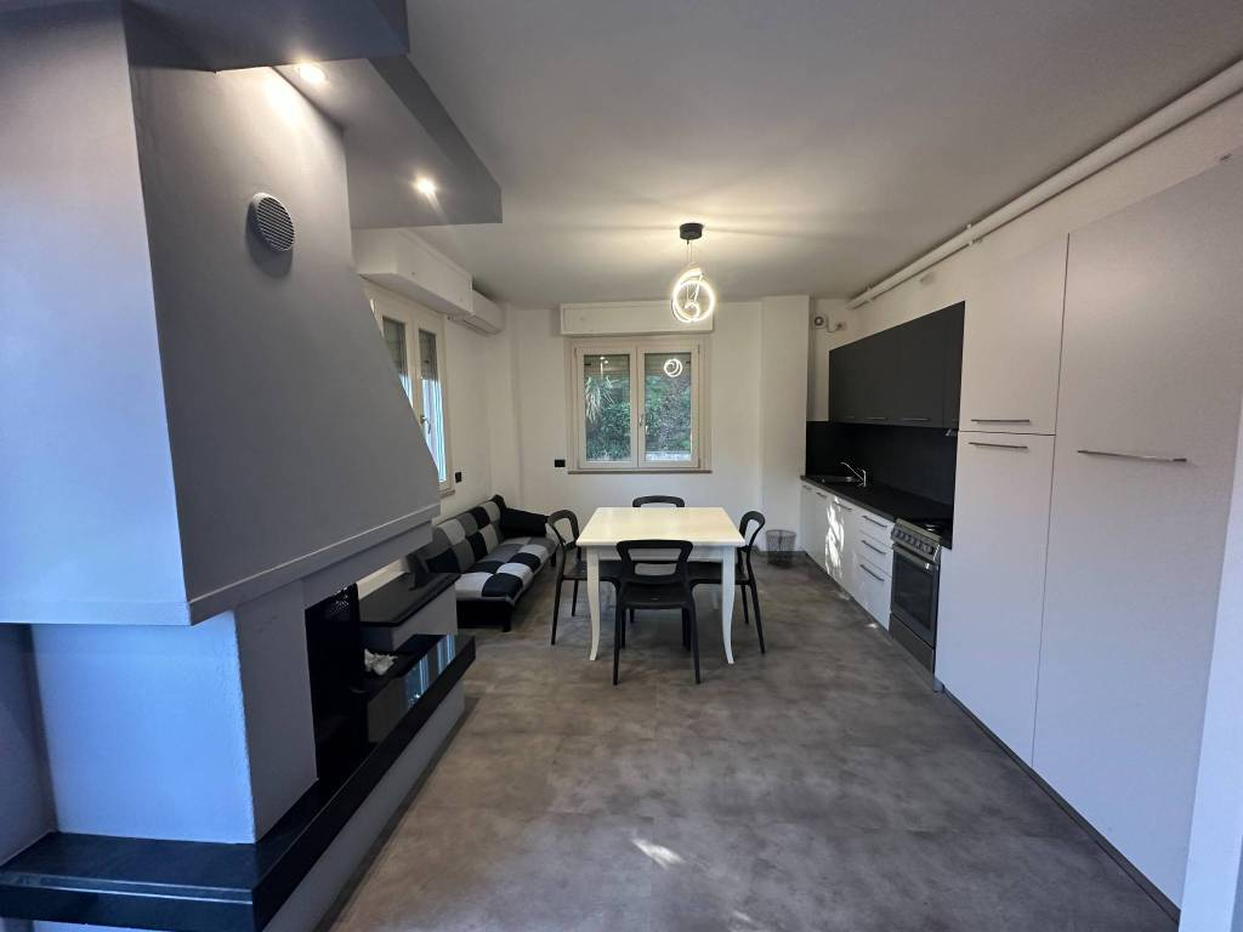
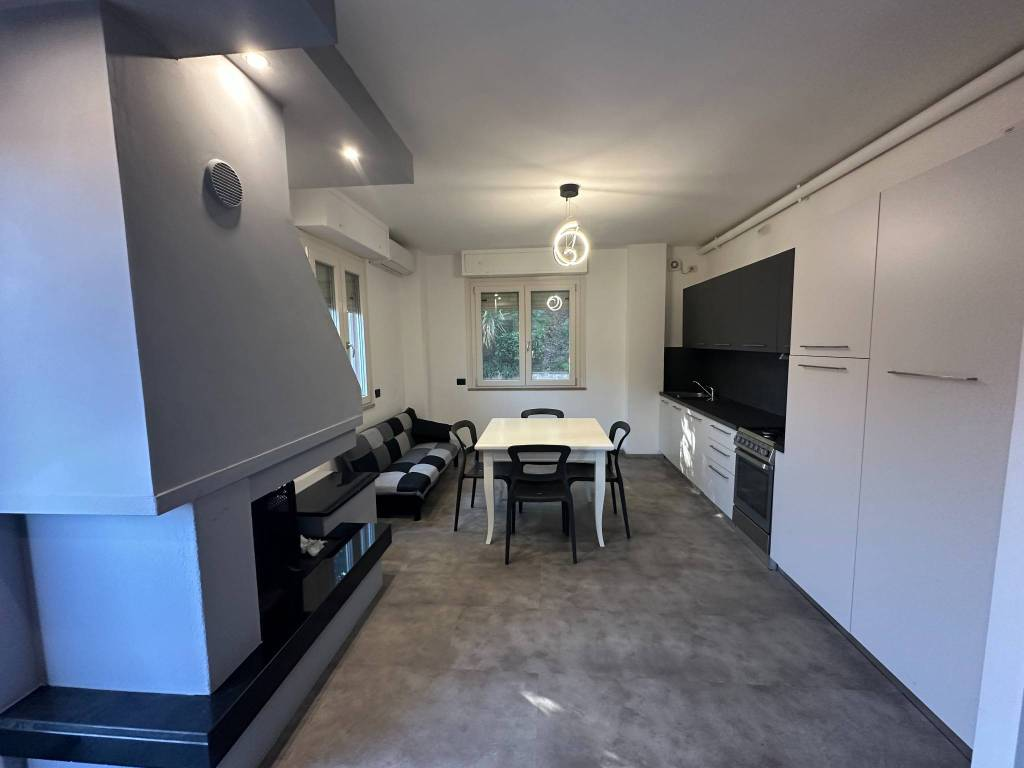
- waste bin [764,528,798,570]
